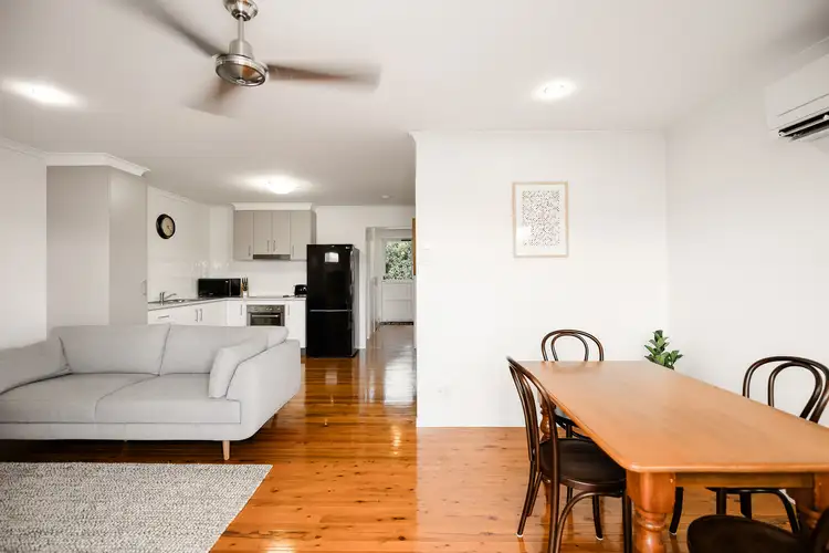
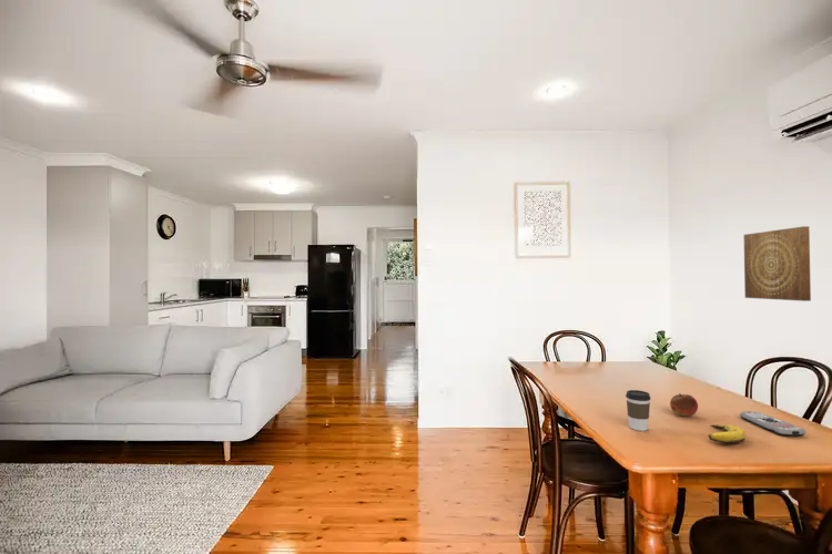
+ fruit [669,392,699,417]
+ remote control [739,410,806,437]
+ wall art [743,225,812,302]
+ coffee cup [625,389,651,432]
+ banana [708,423,747,445]
